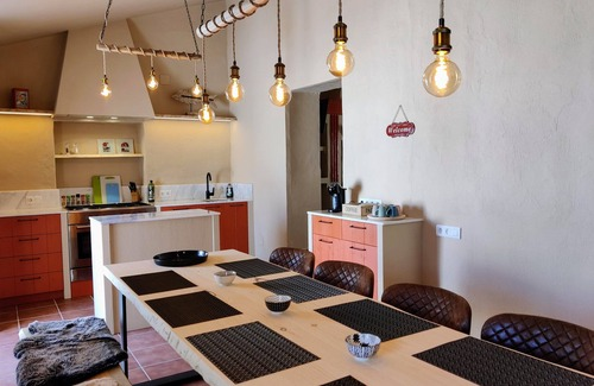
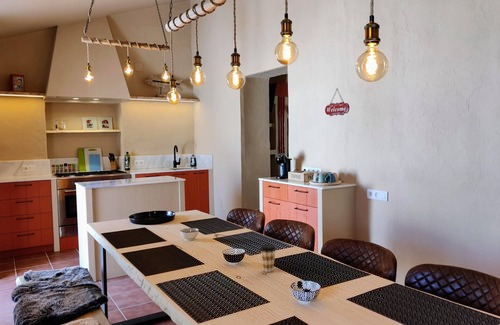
+ coffee cup [259,244,277,273]
